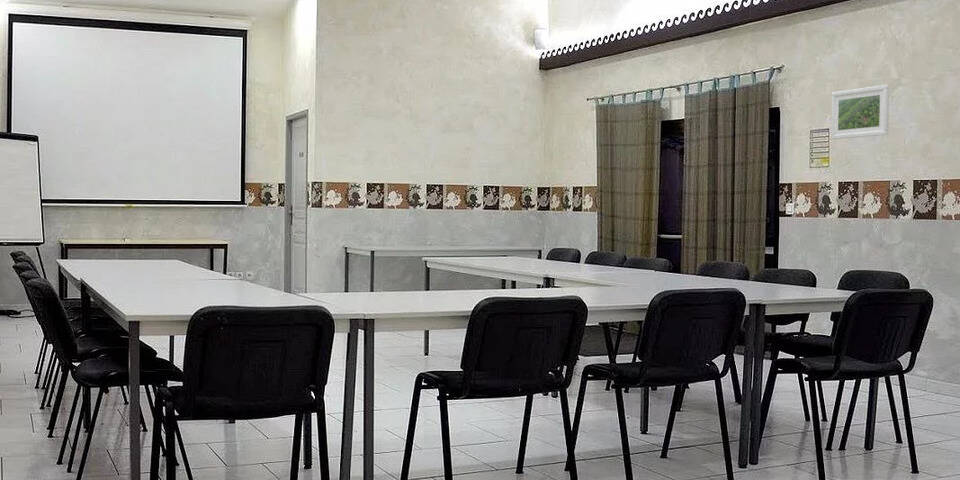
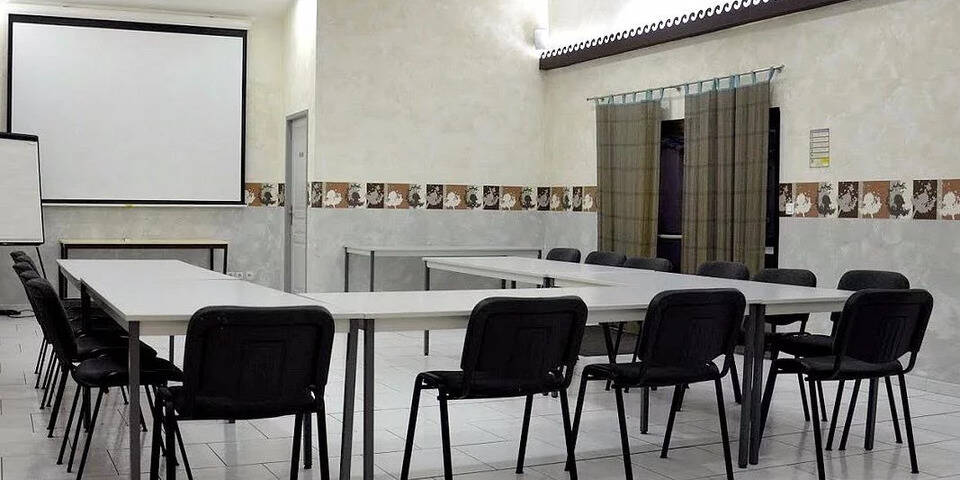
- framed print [830,84,890,140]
